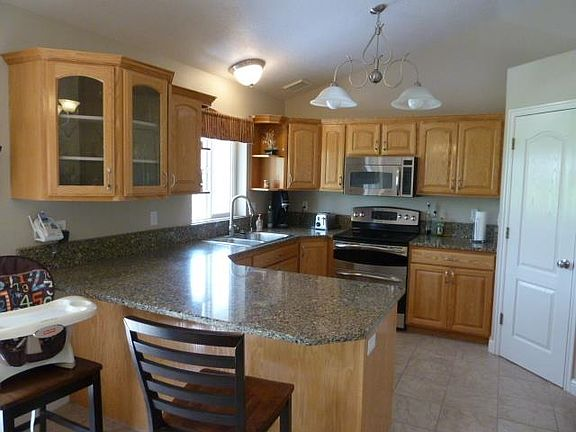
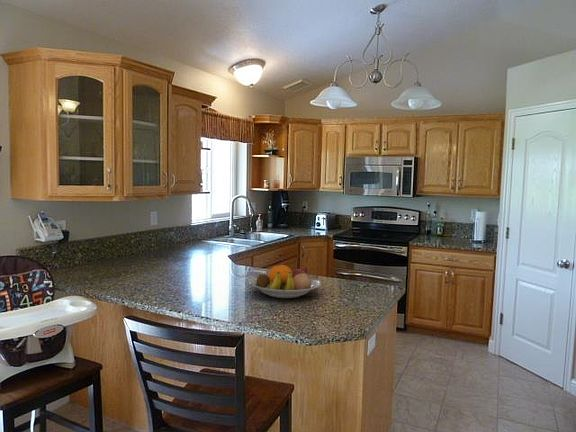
+ fruit bowl [248,263,322,299]
